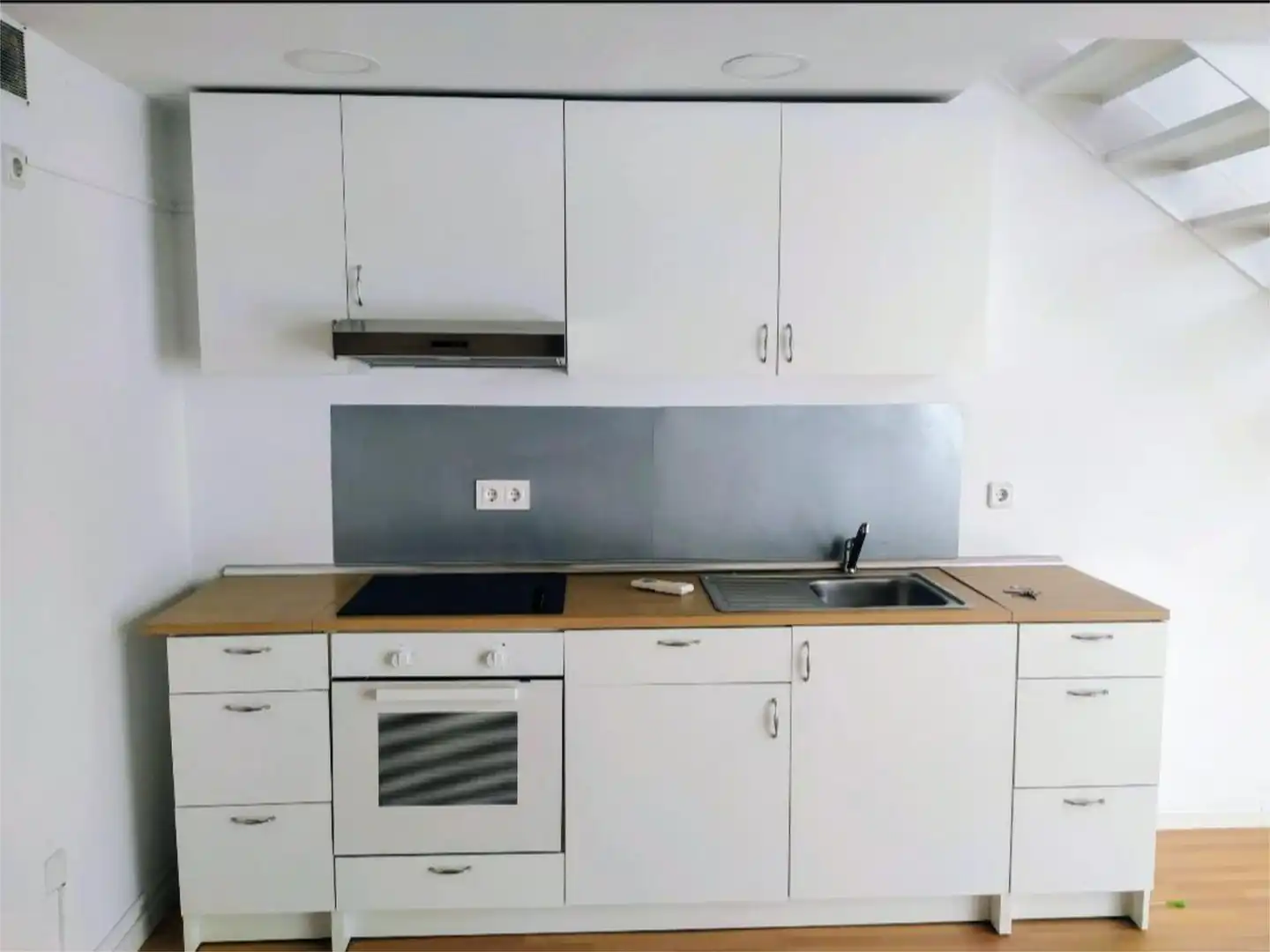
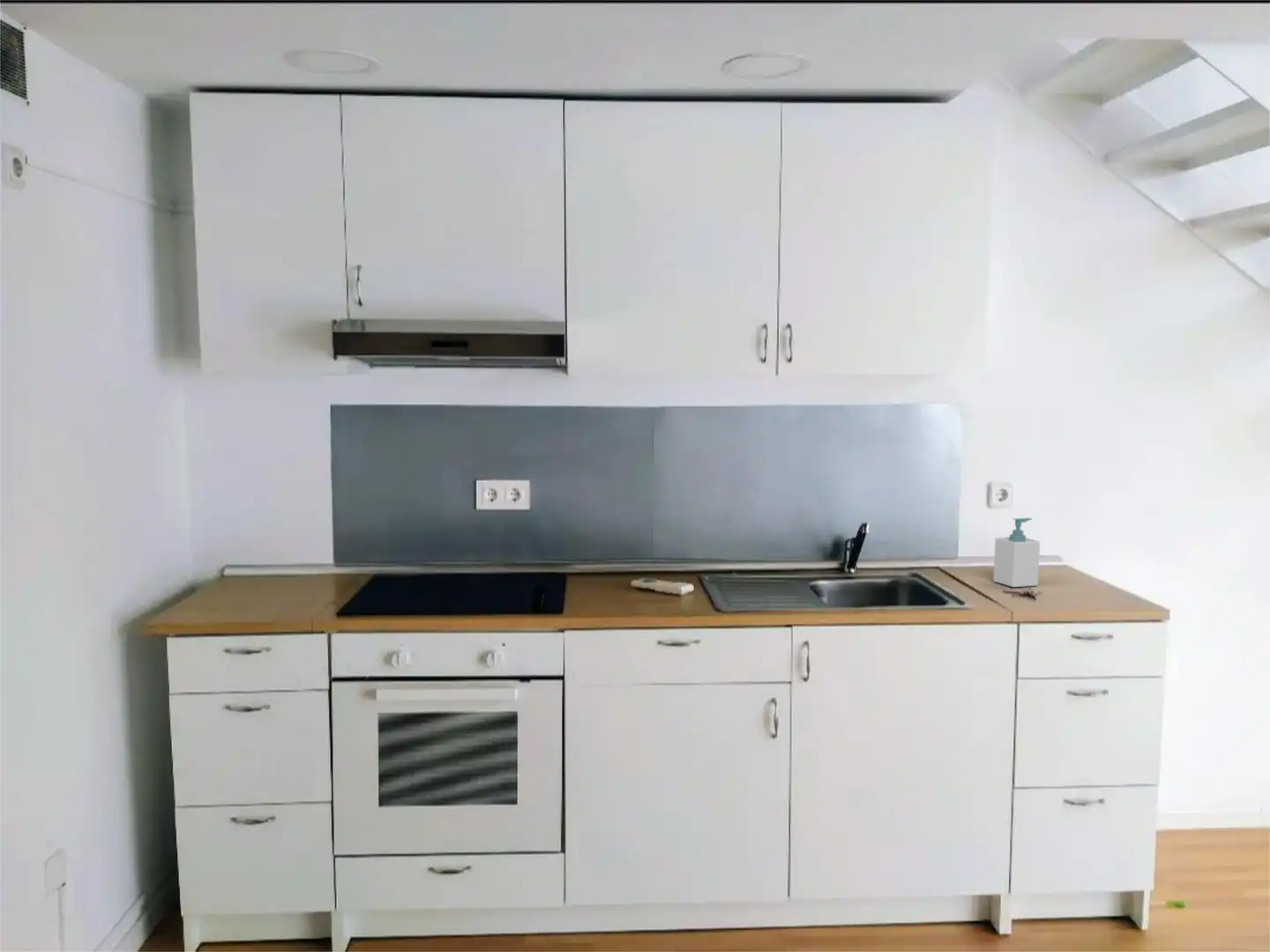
+ soap bottle [992,517,1041,588]
